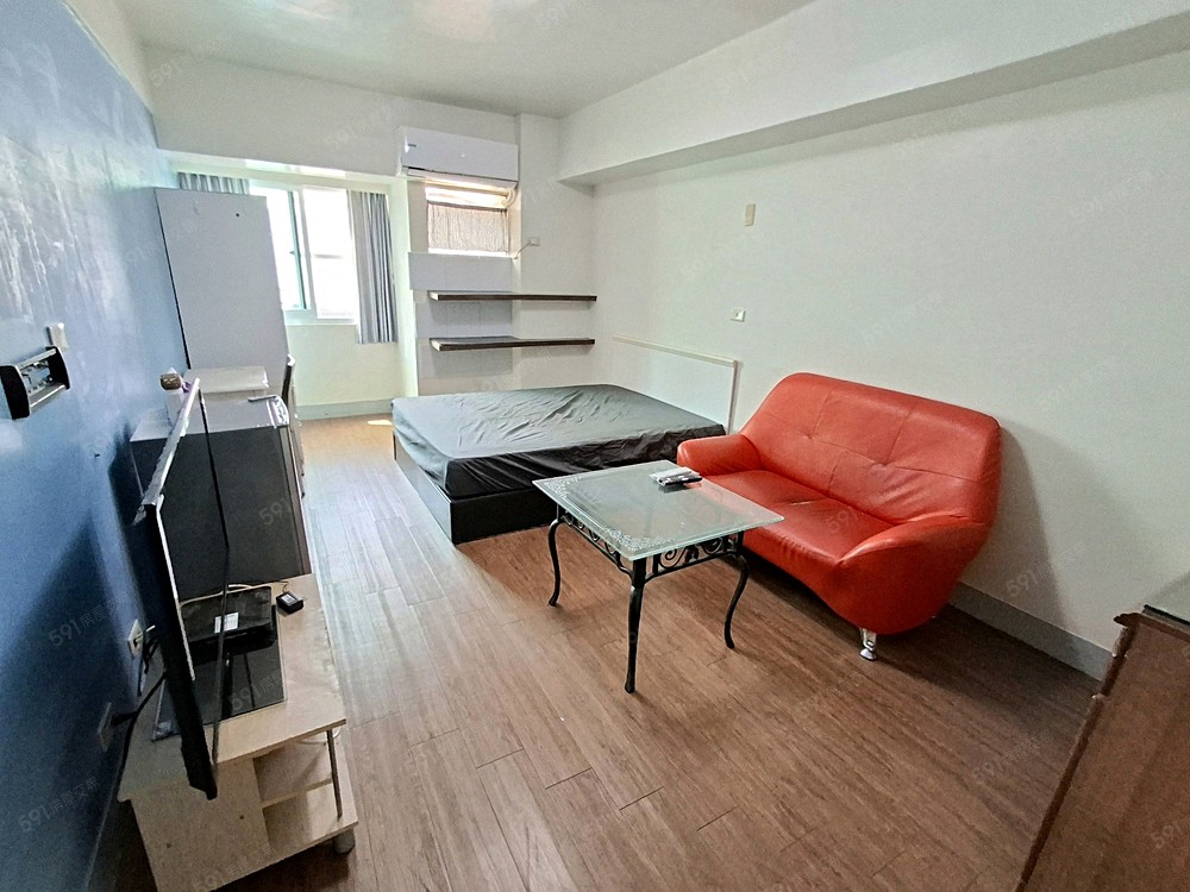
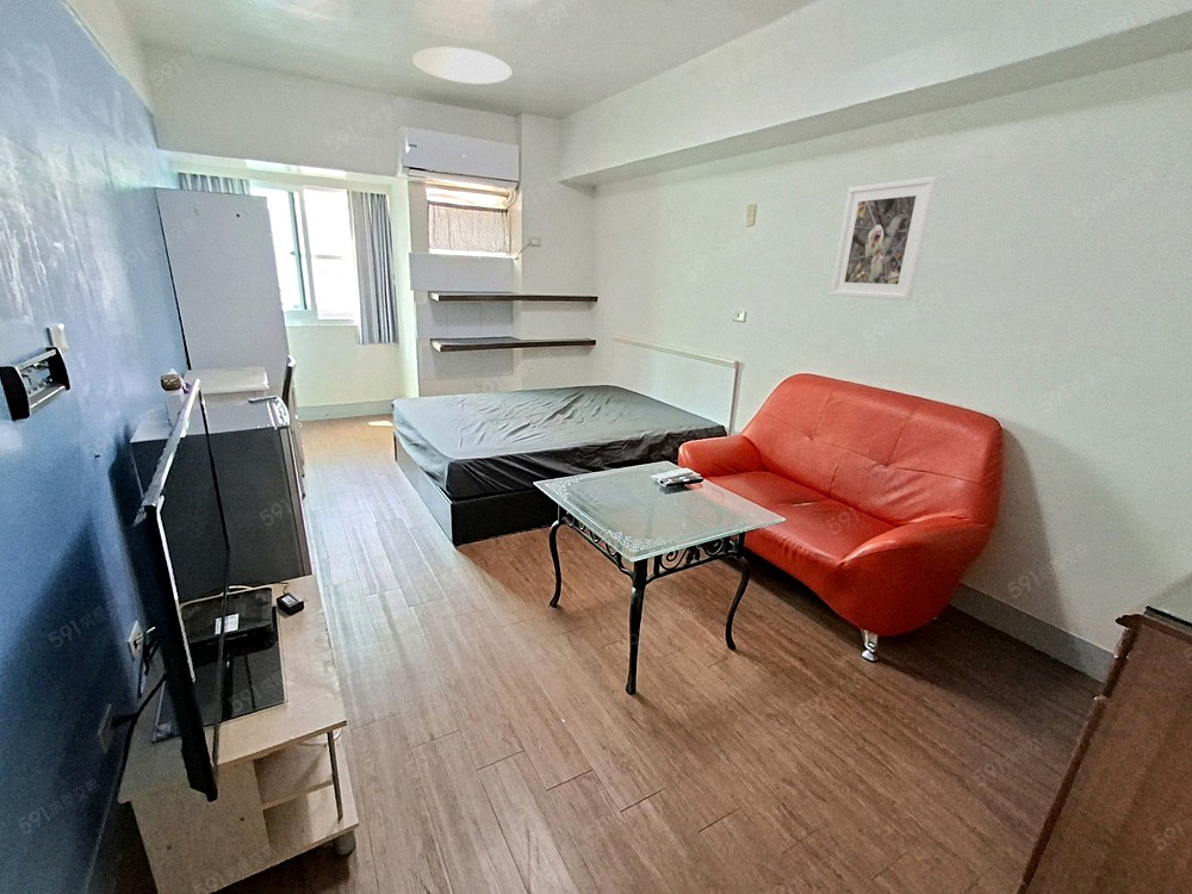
+ ceiling light [412,46,513,86]
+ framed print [830,175,938,302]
